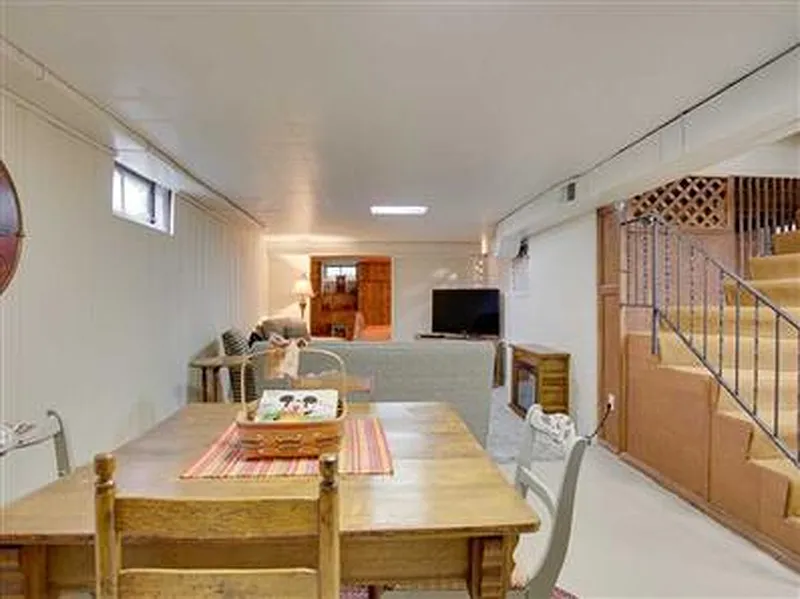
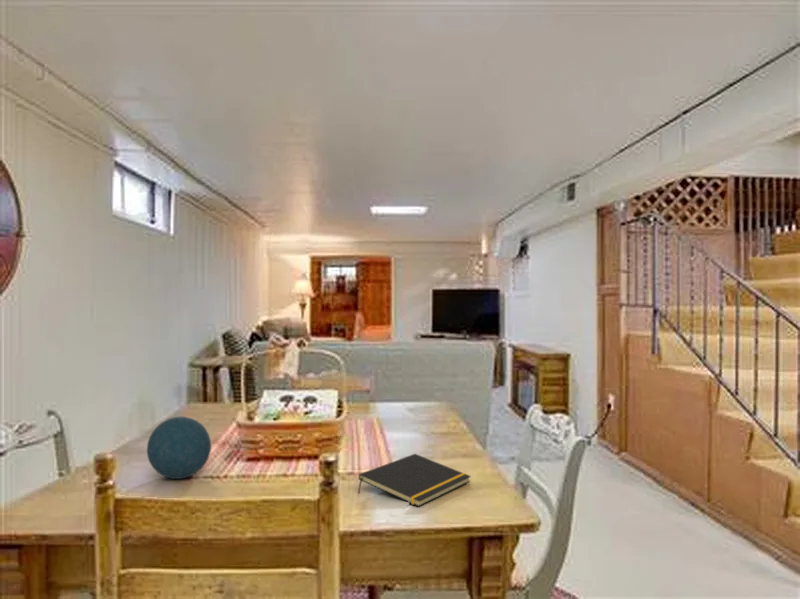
+ decorative orb [146,416,212,480]
+ notepad [357,453,472,508]
